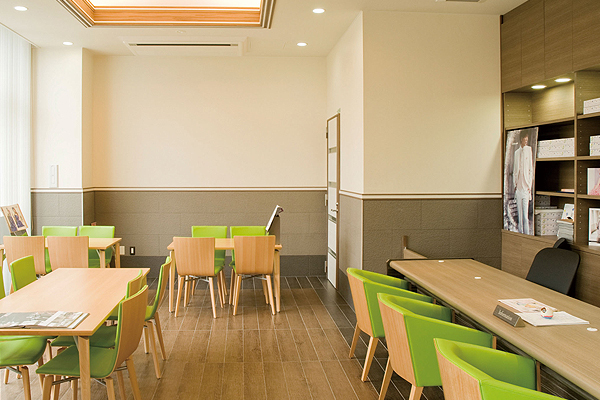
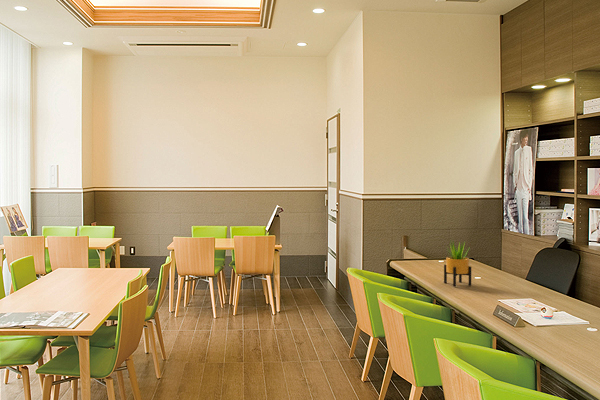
+ potted plant [443,239,472,288]
